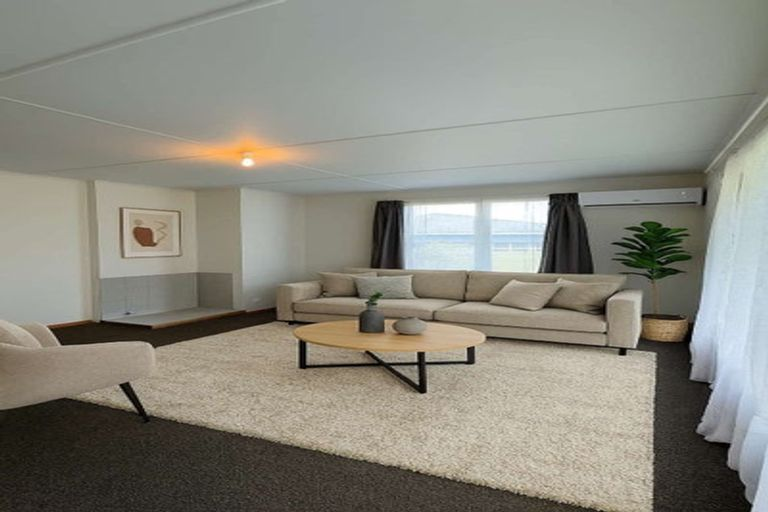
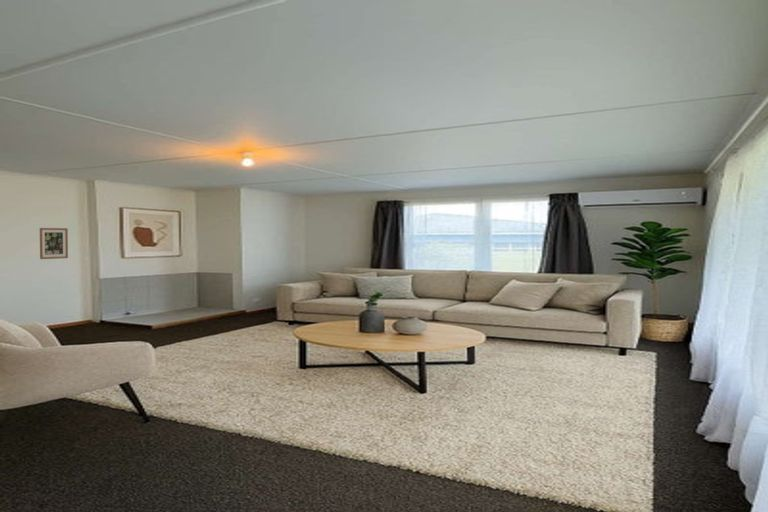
+ wall art [39,227,69,260]
